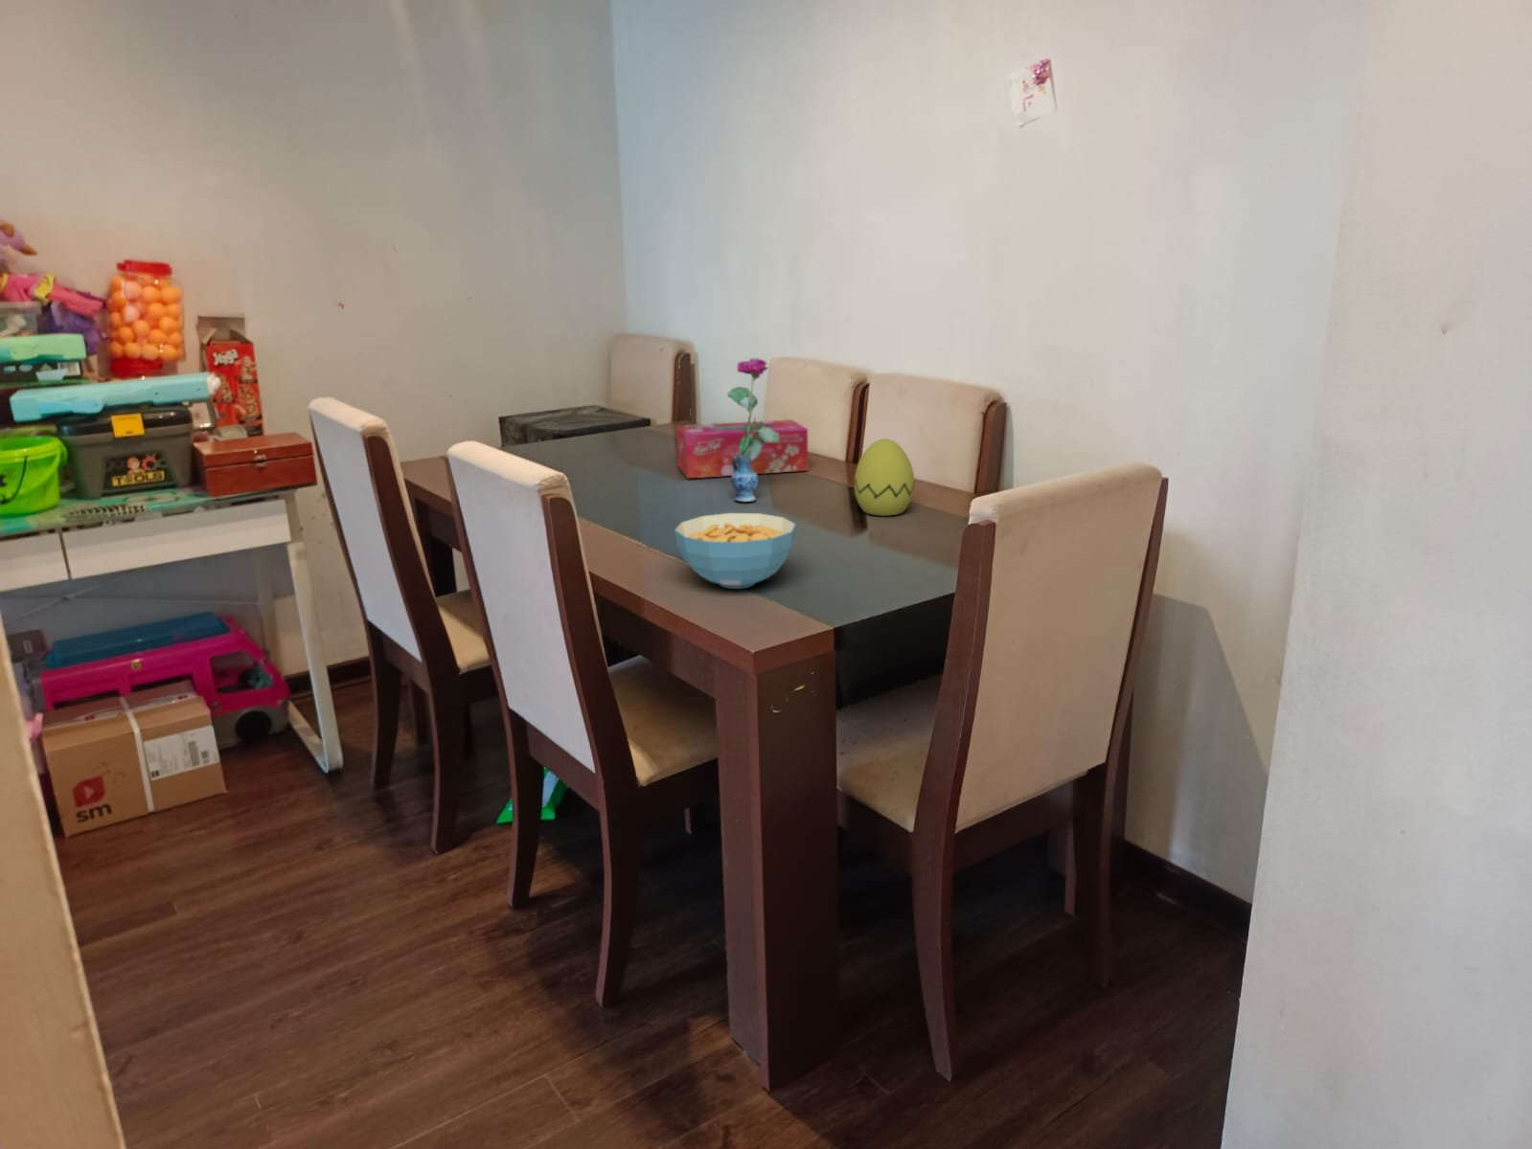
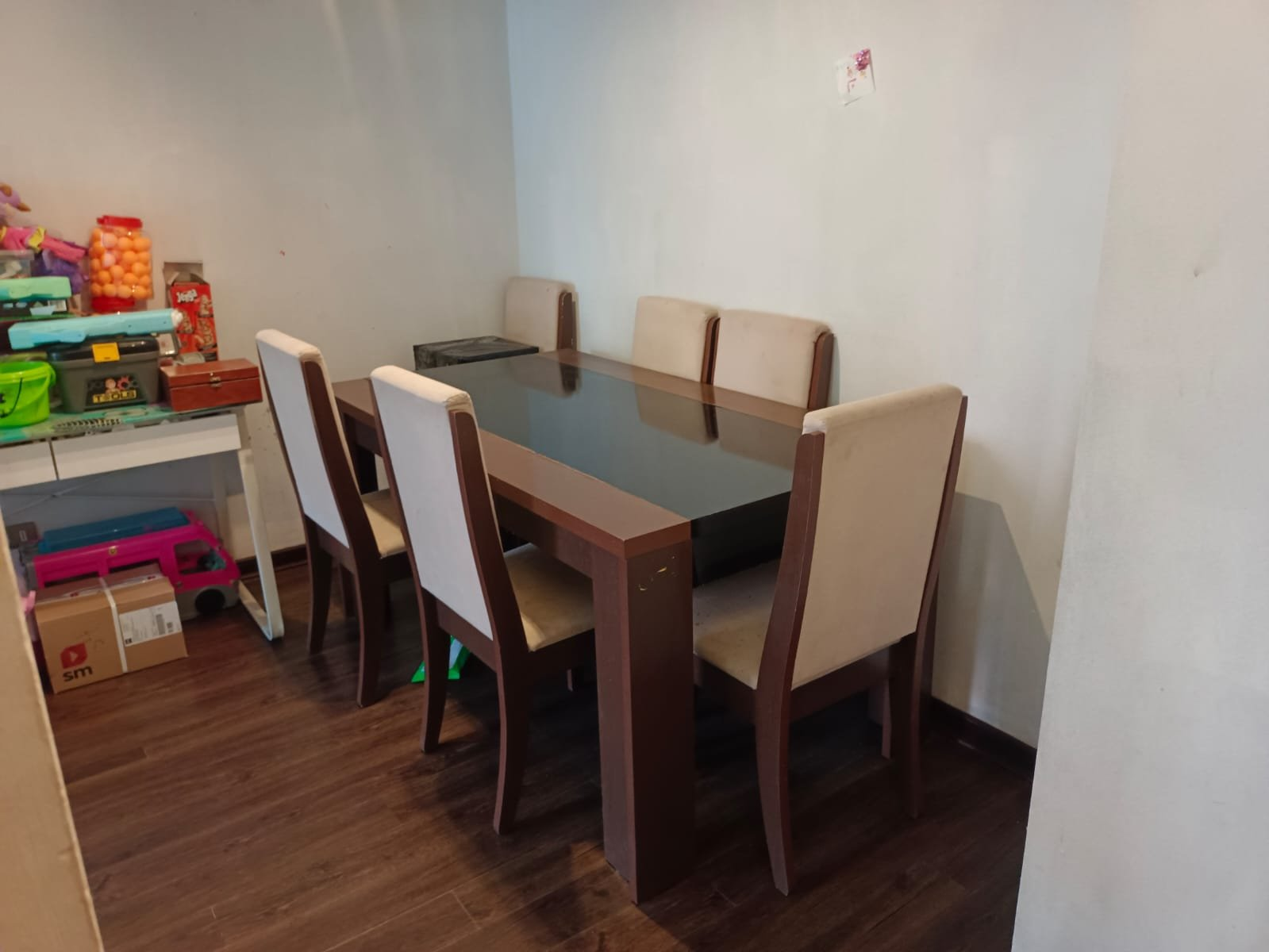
- vase [727,357,779,503]
- tissue box [676,419,809,479]
- cereal bowl [674,512,797,590]
- decorative egg [852,438,916,517]
